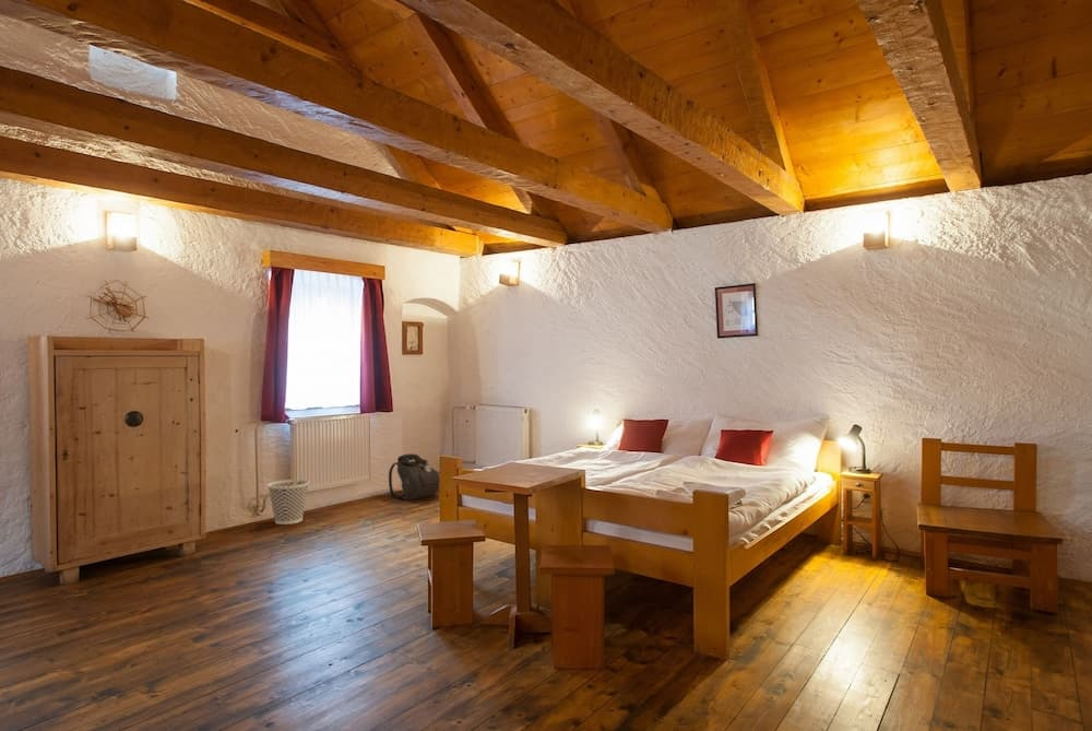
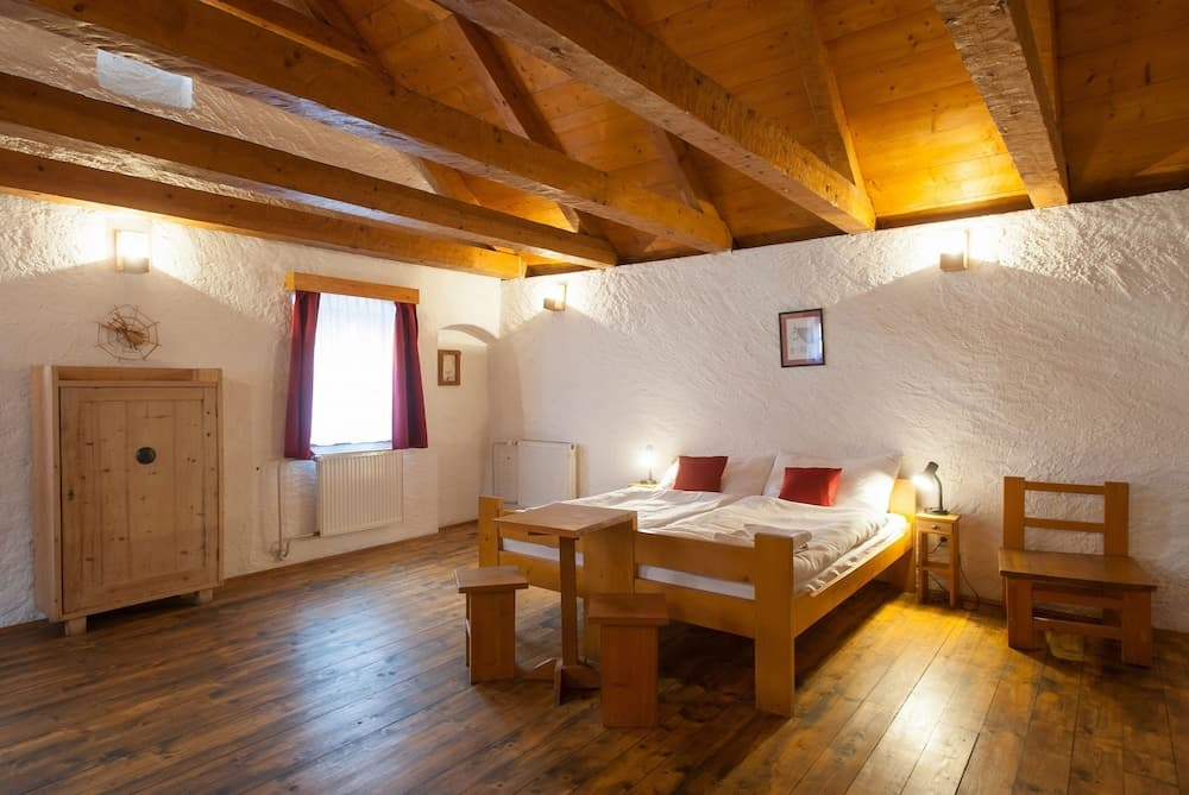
- wastebasket [266,479,310,526]
- backpack [388,452,440,502]
